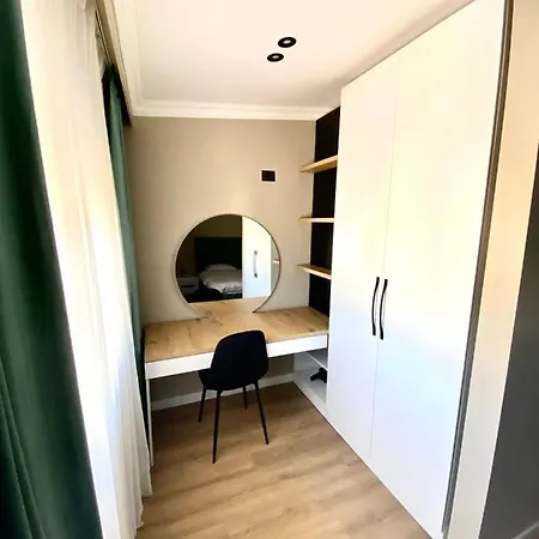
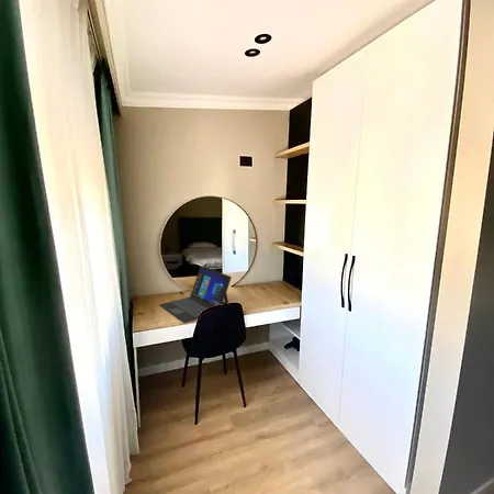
+ laptop [158,265,233,323]
